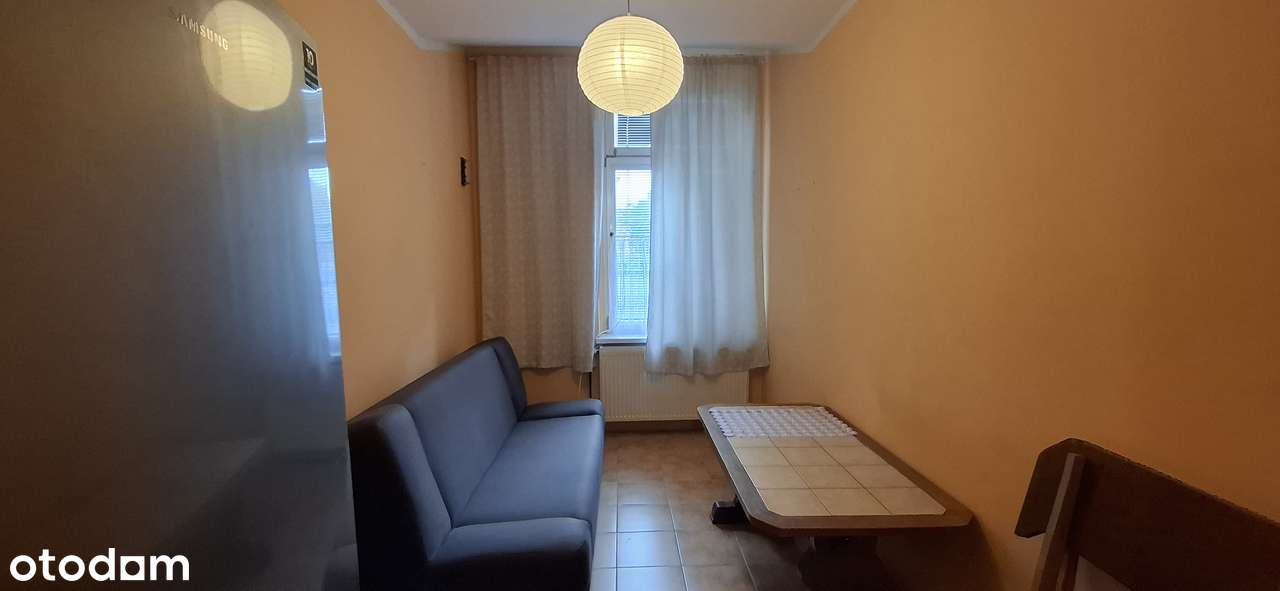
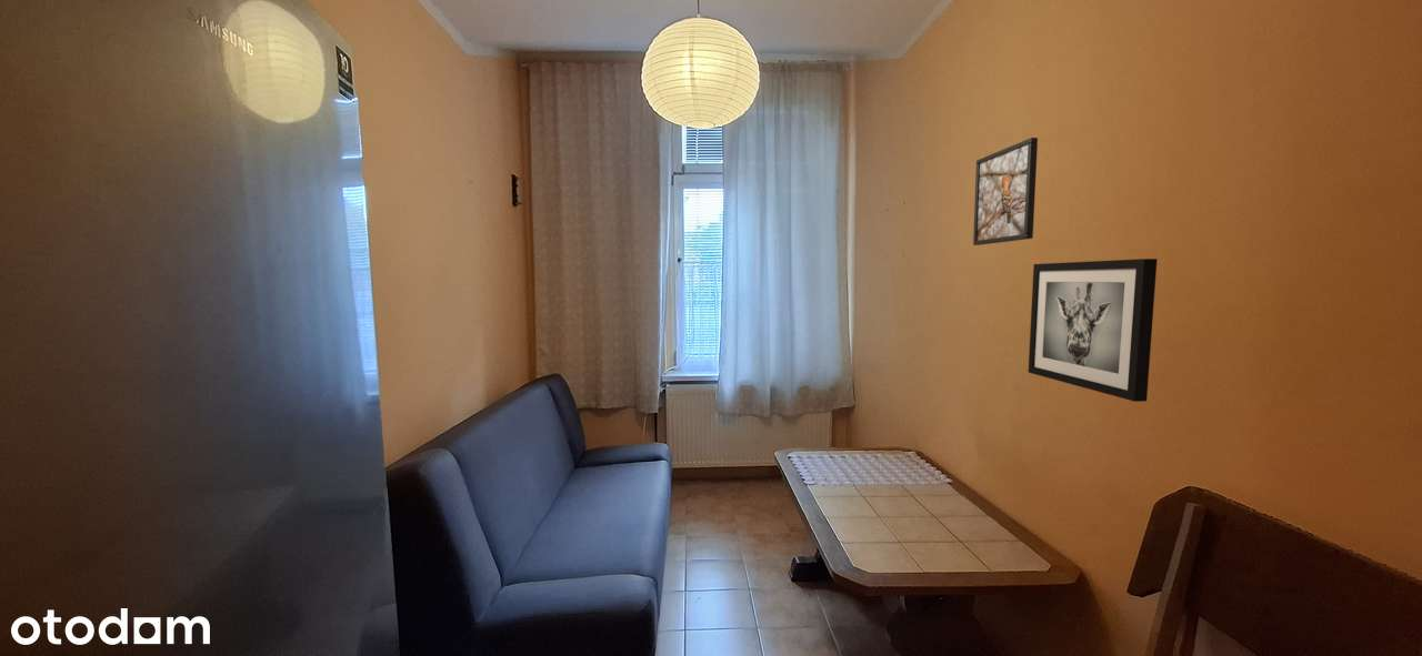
+ wall art [1028,258,1159,403]
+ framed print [972,137,1039,246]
